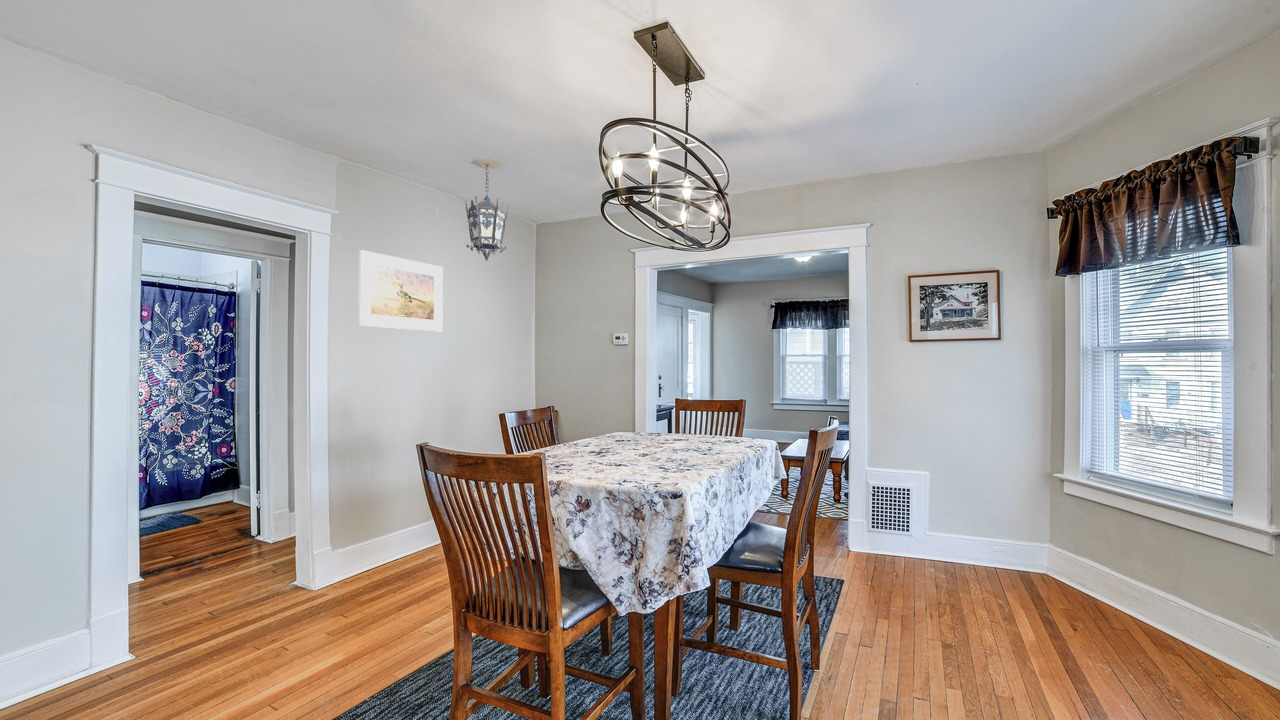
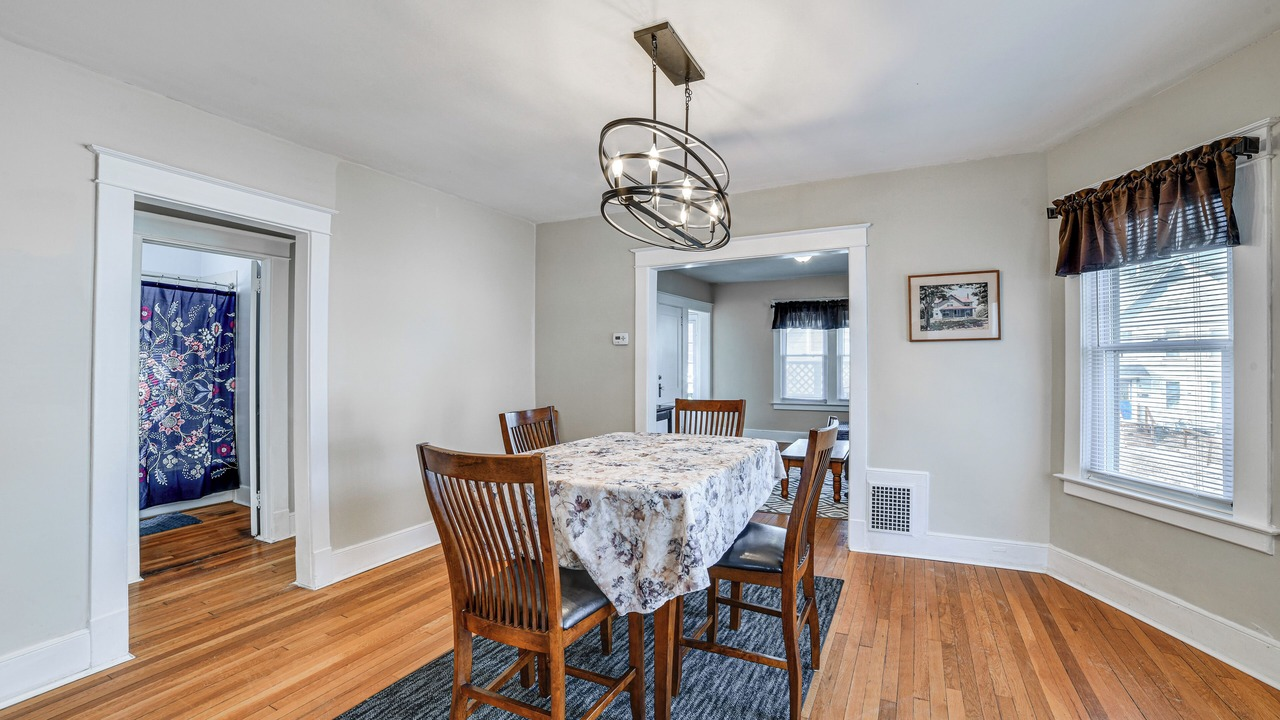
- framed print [357,249,444,332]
- hanging lantern [463,157,509,262]
